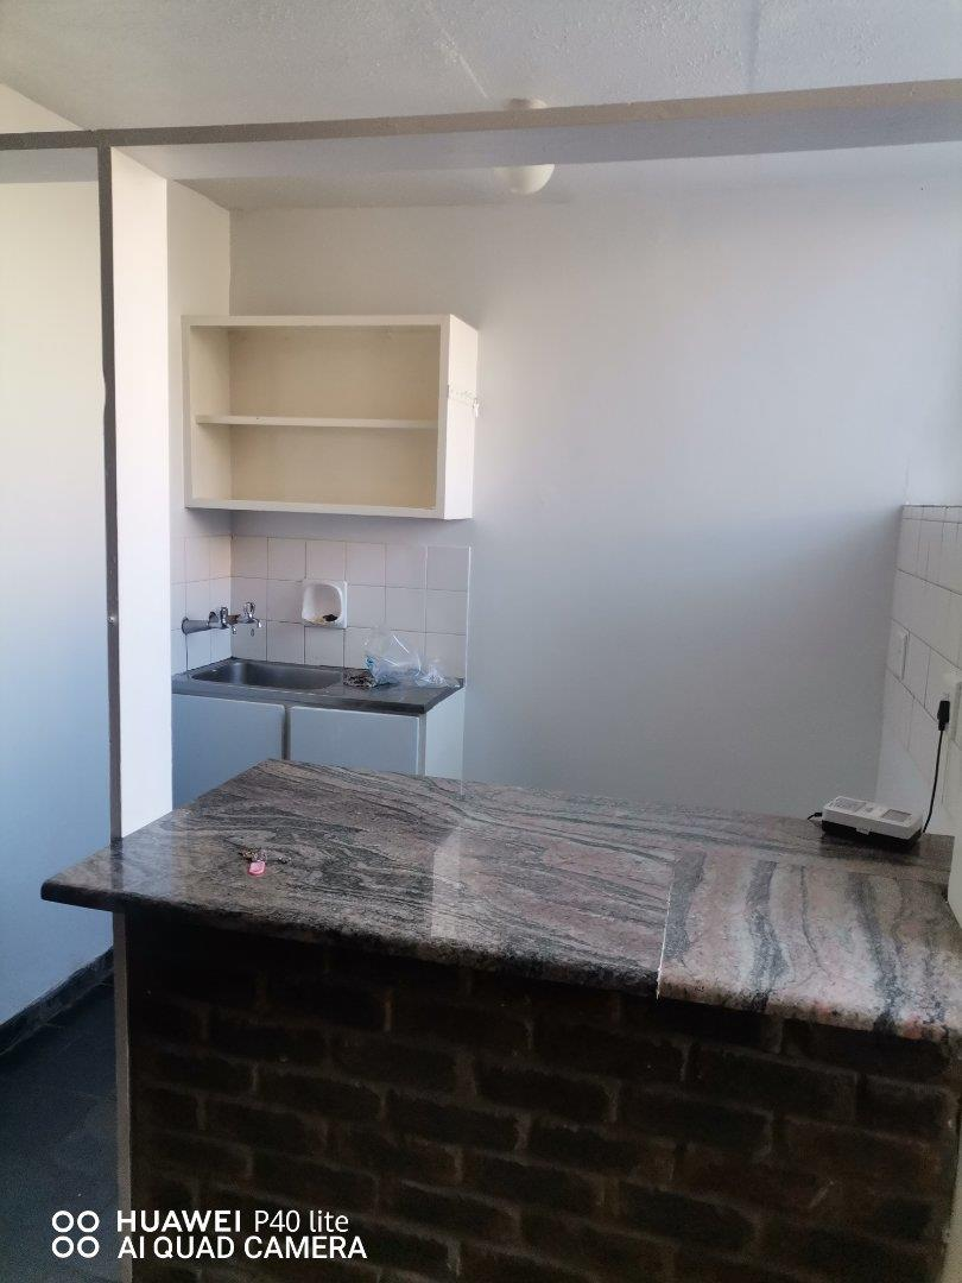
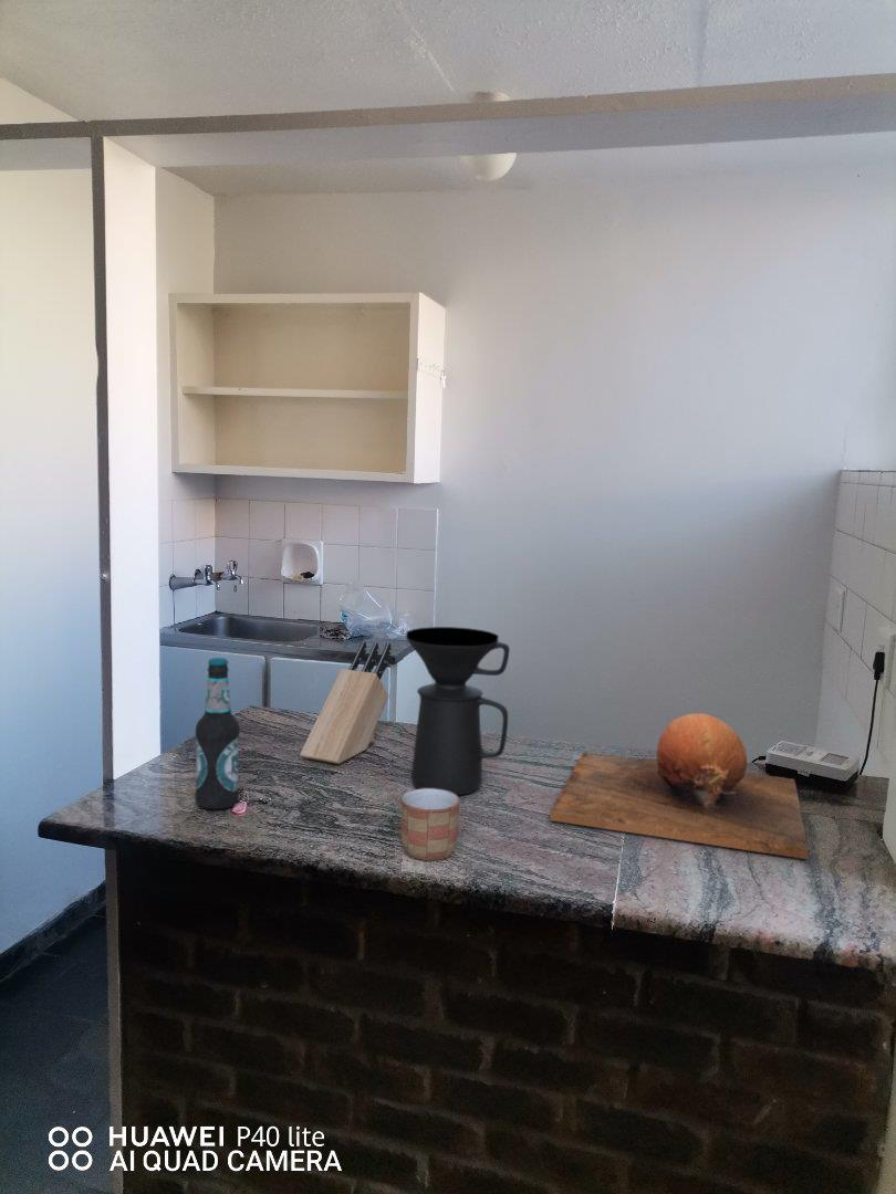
+ bottle [195,657,241,810]
+ chopping board [549,712,809,860]
+ knife block [299,640,393,765]
+ mug [399,788,461,861]
+ coffee maker [405,626,511,796]
